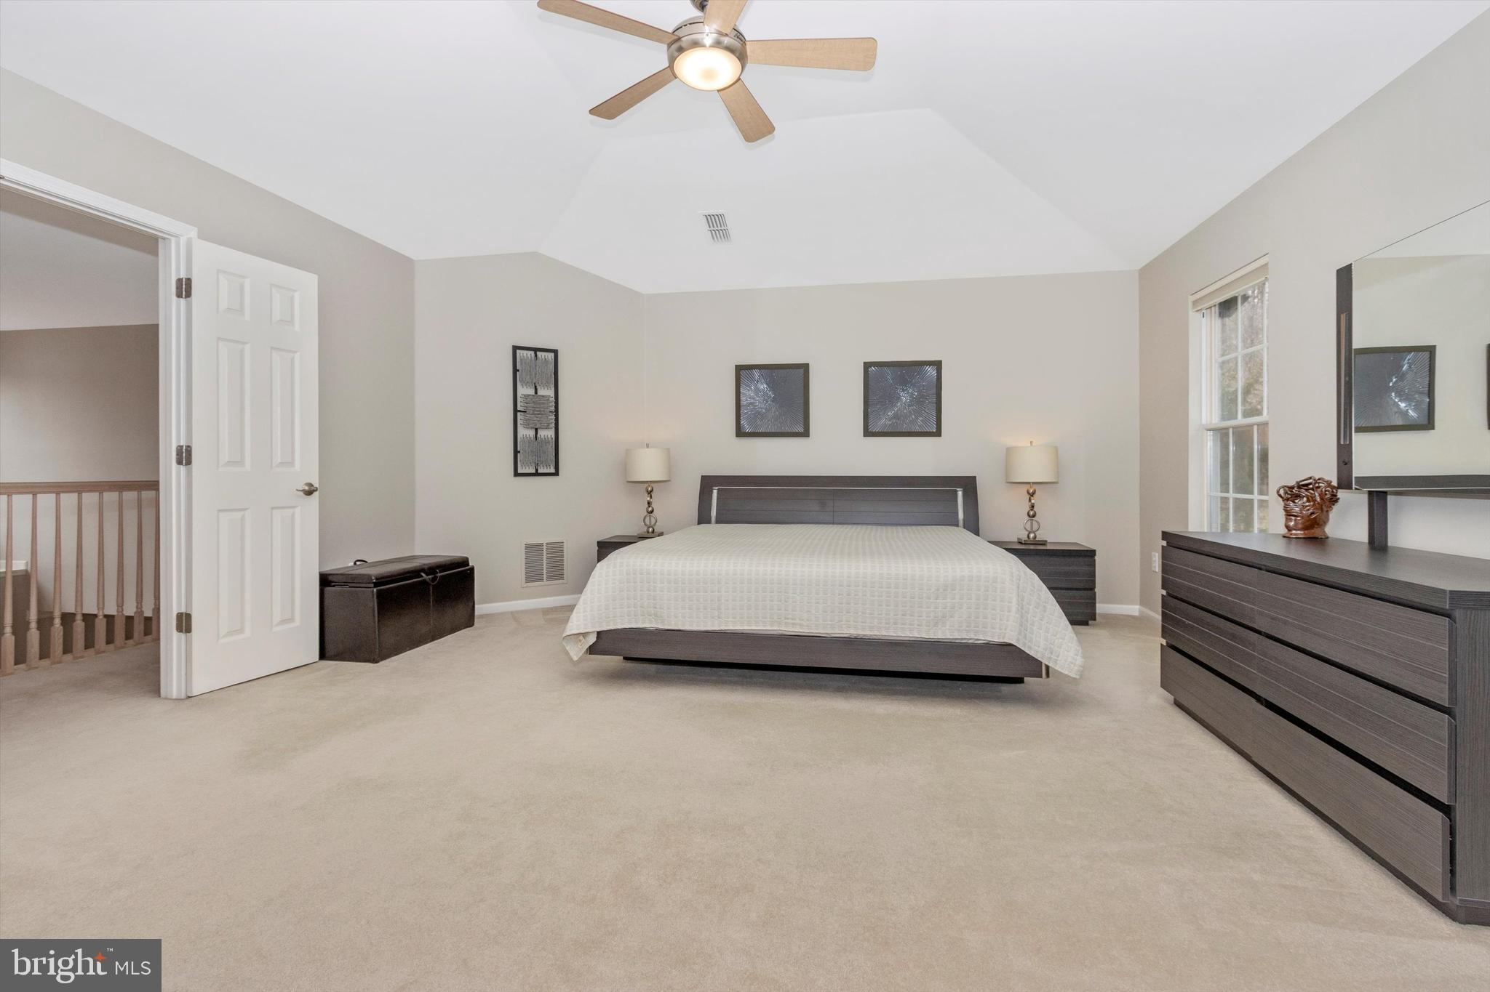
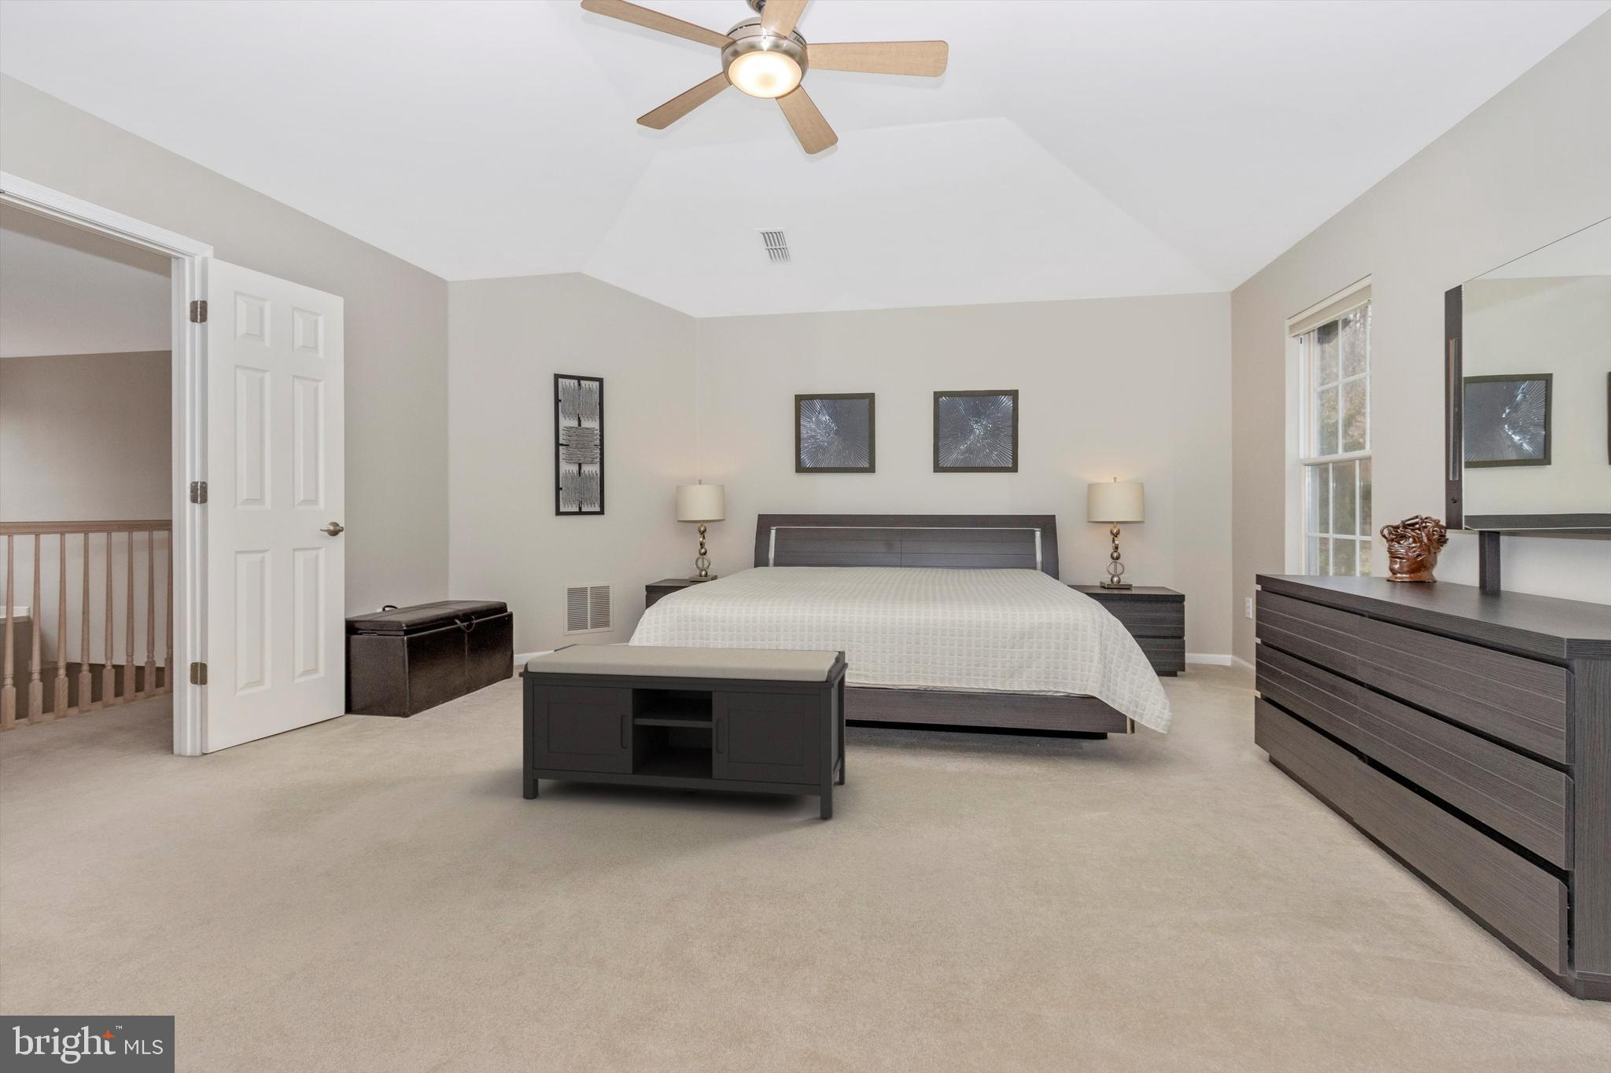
+ bench [519,644,849,819]
